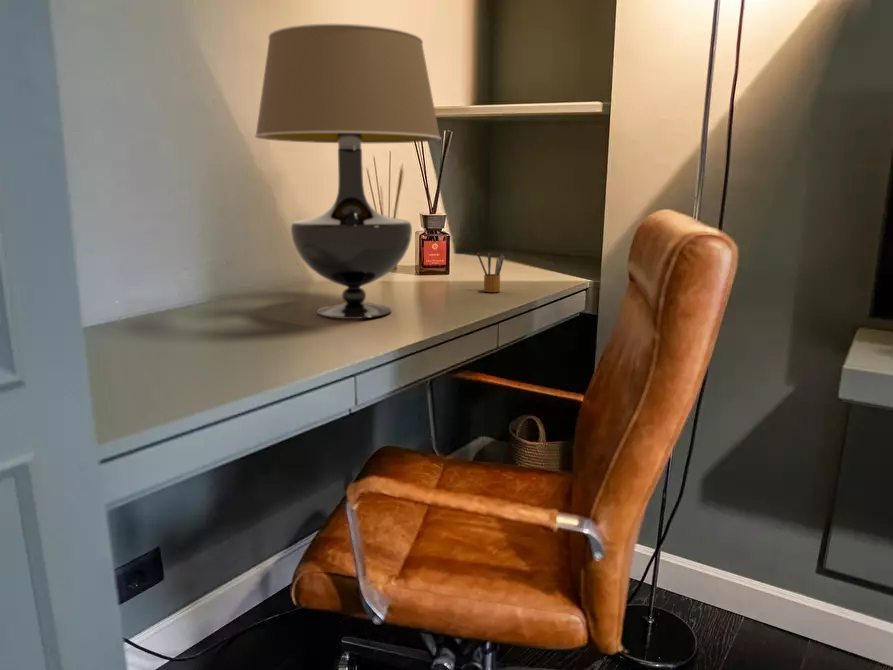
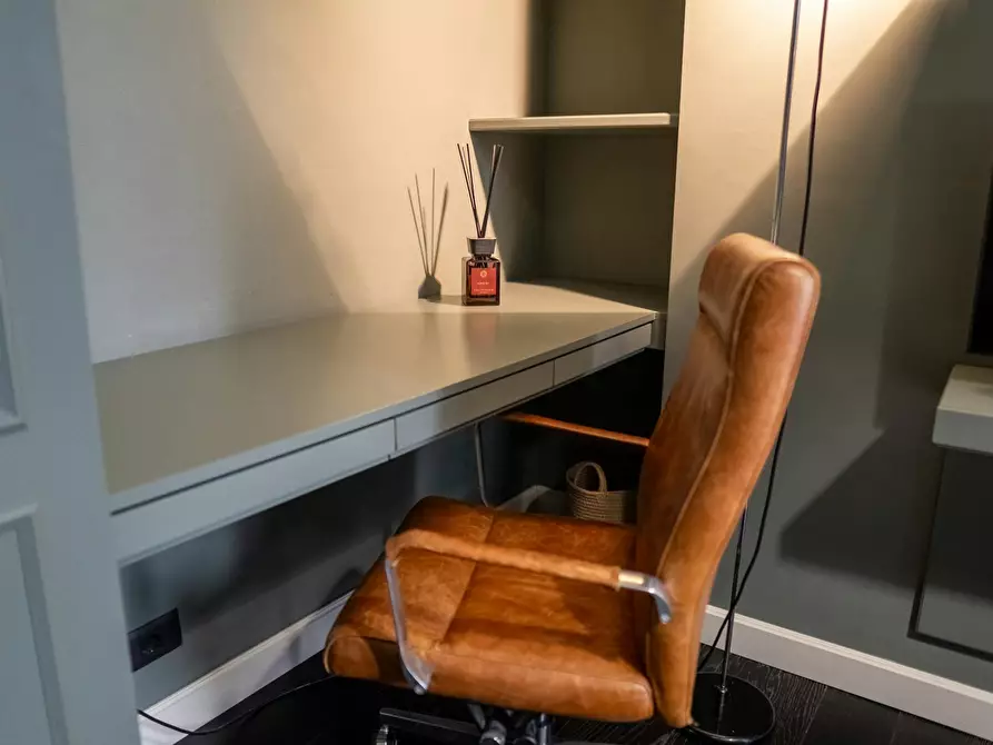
- pencil box [476,251,505,293]
- table lamp [254,23,442,320]
